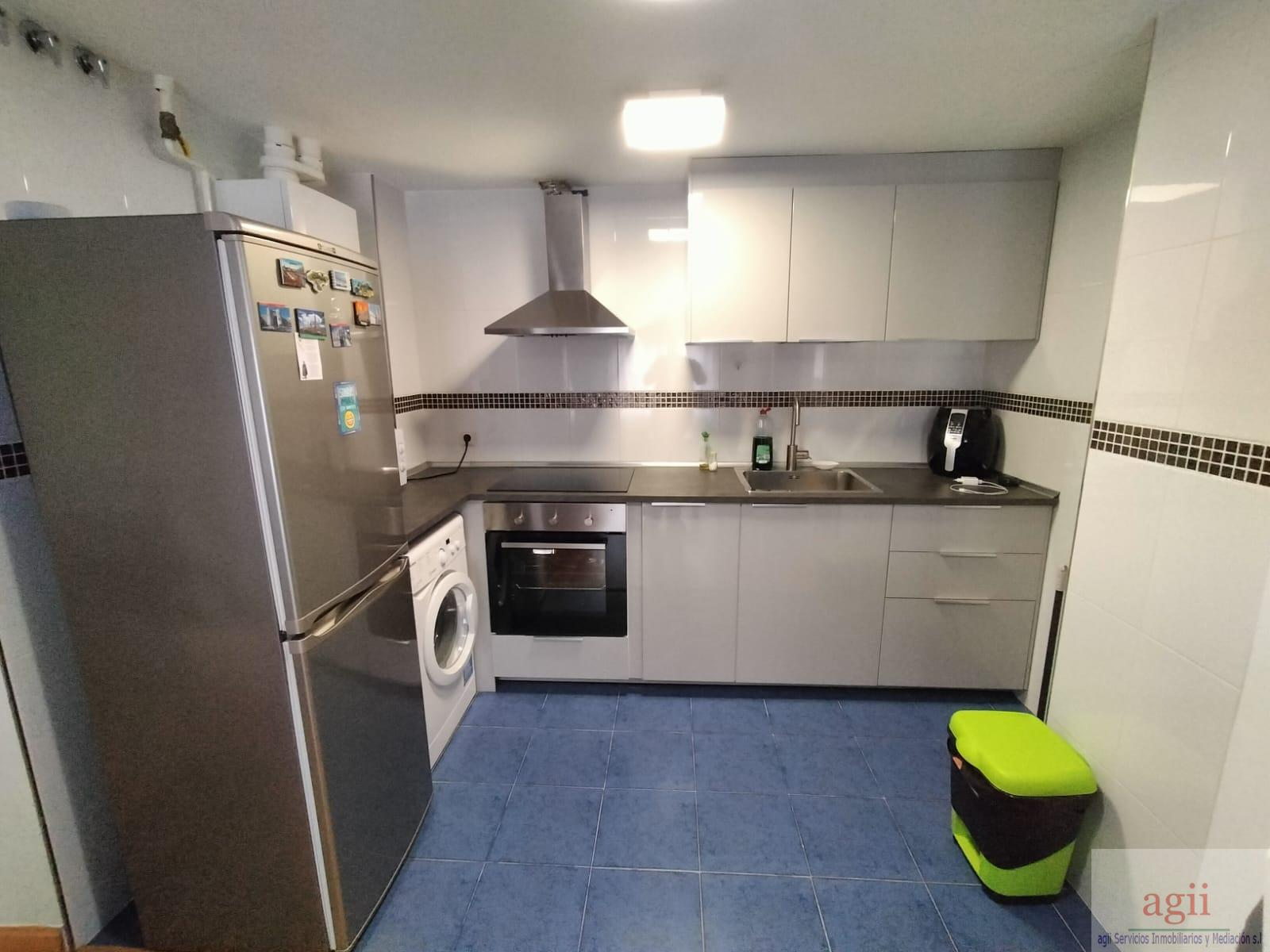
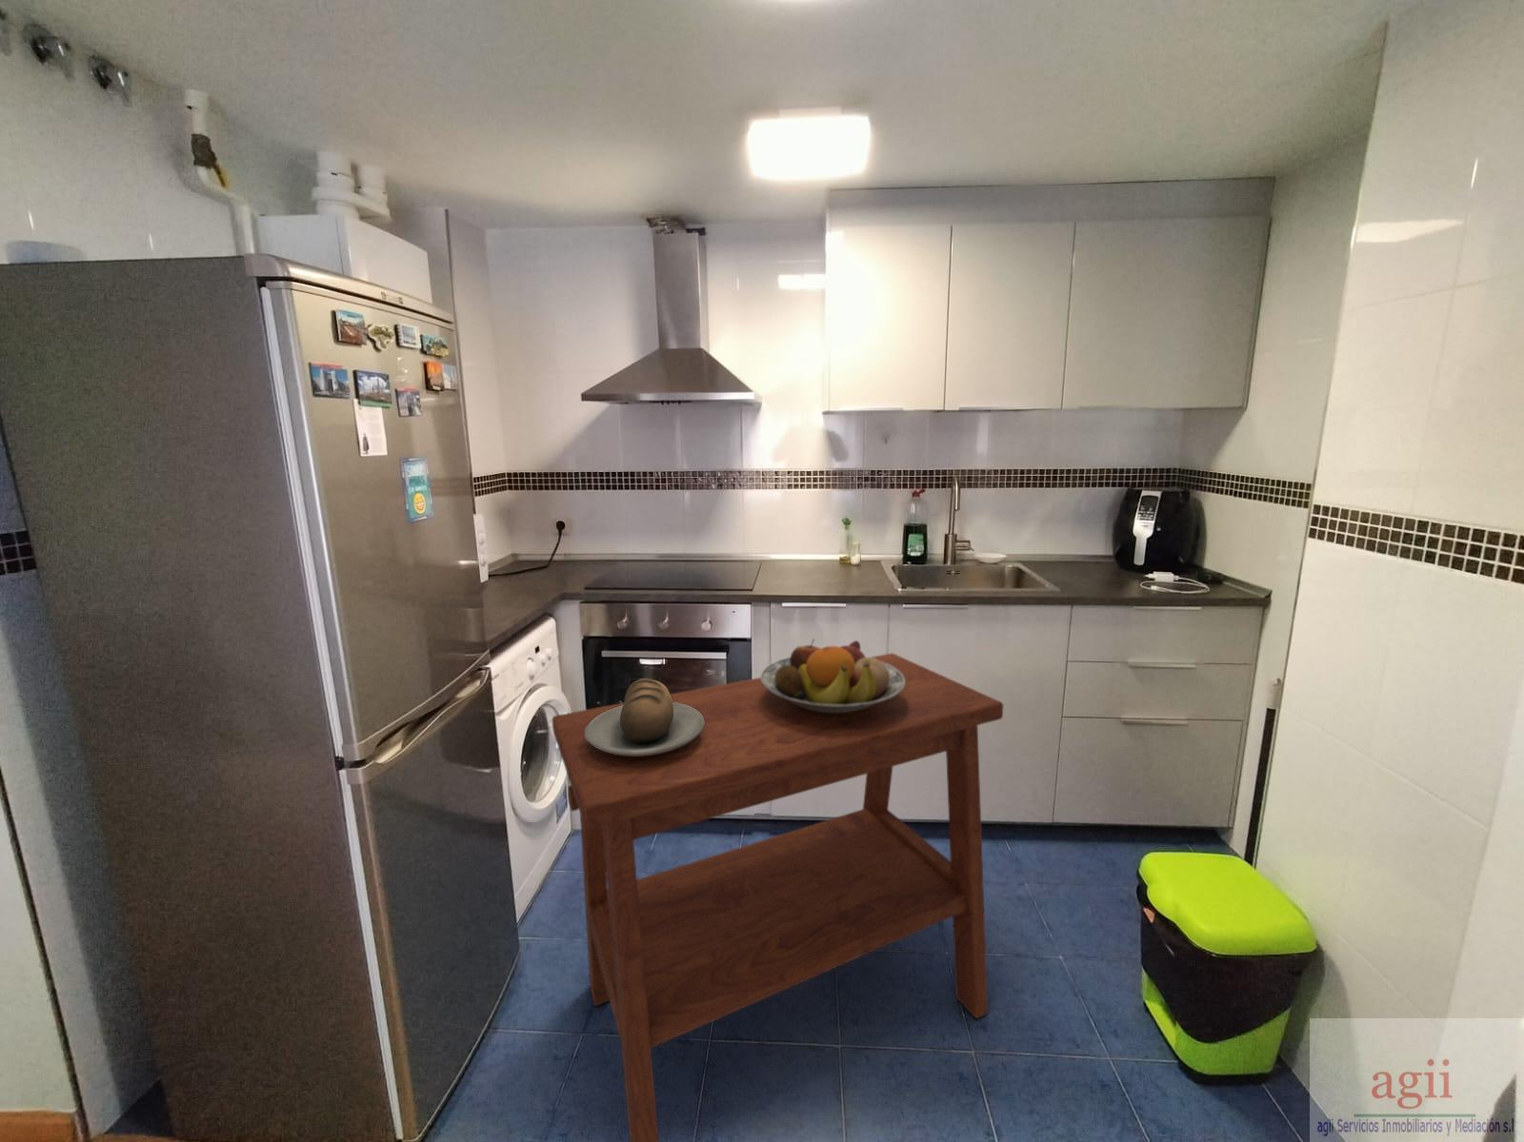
+ fruit bowl [760,638,905,714]
+ bread [586,678,704,757]
+ side table [552,651,1004,1142]
